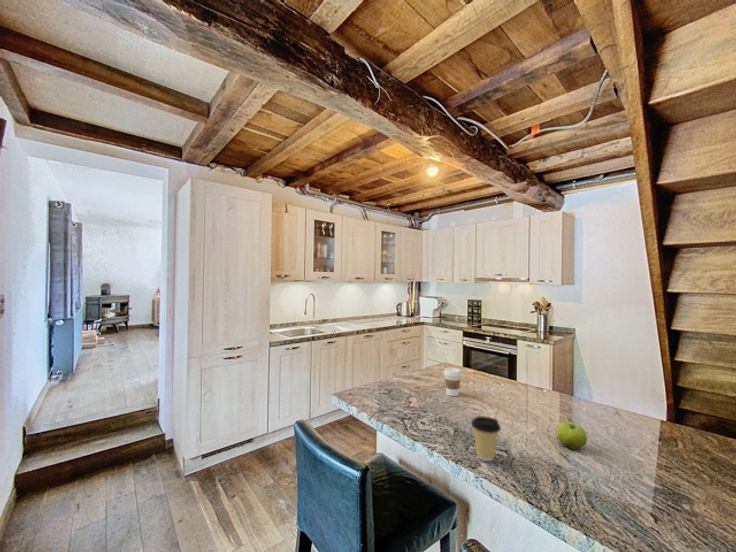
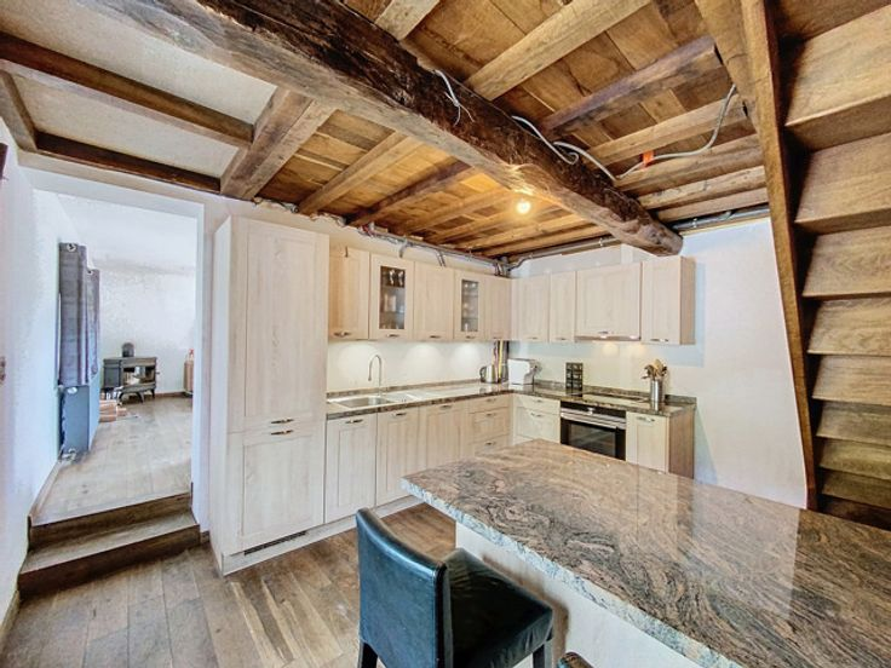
- coffee cup [442,367,463,397]
- coffee cup [470,415,502,462]
- fruit [556,420,588,450]
